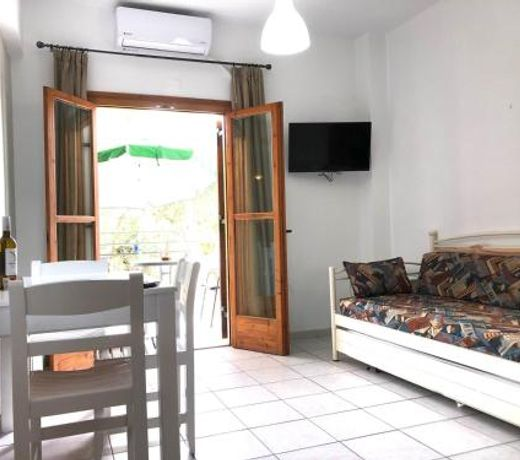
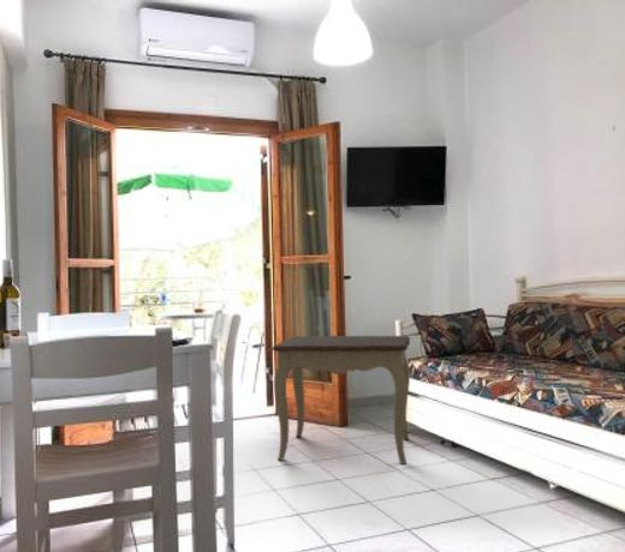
+ side table [270,335,411,466]
